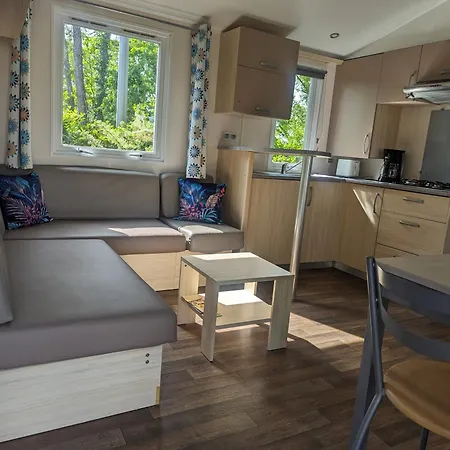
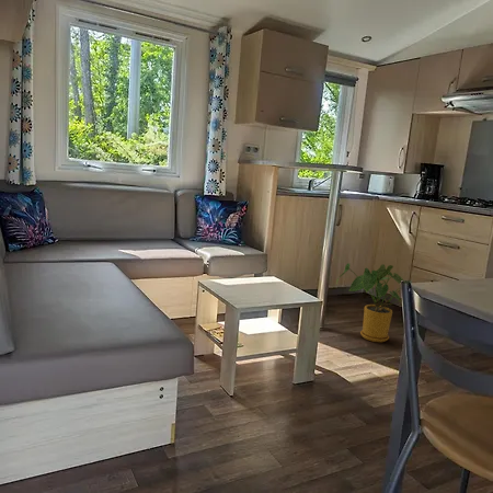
+ house plant [335,262,404,343]
